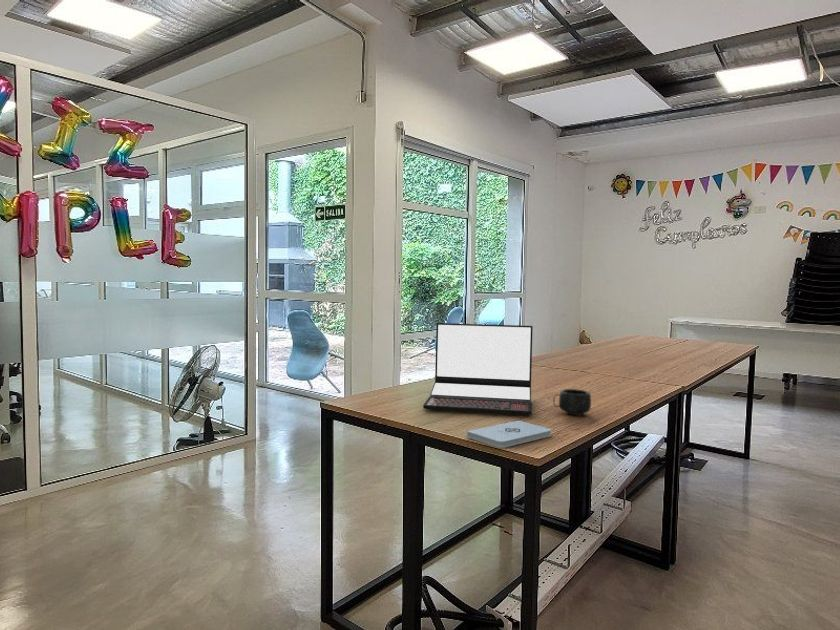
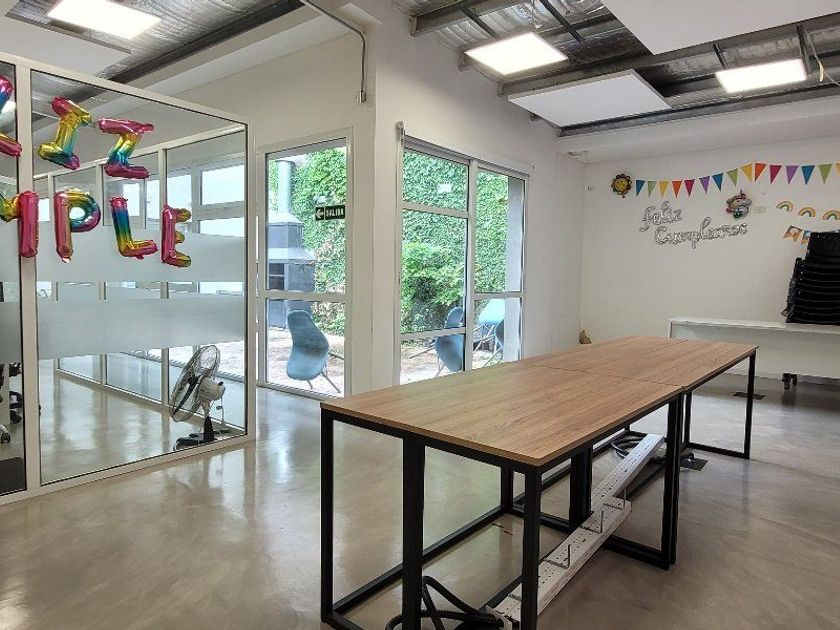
- notepad [466,420,552,449]
- mug [552,388,592,416]
- laptop [422,322,534,416]
